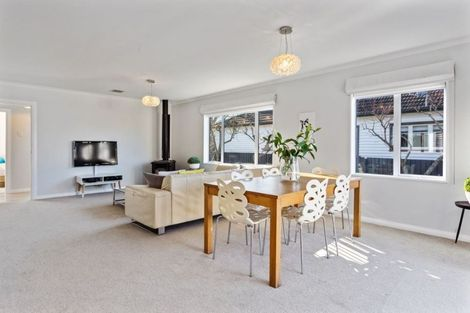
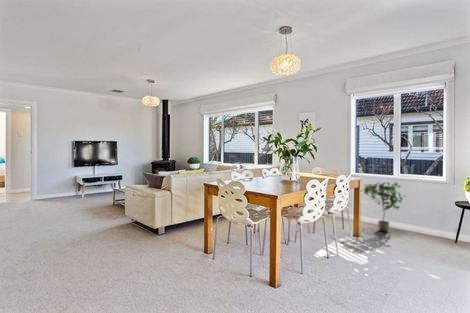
+ potted plant [360,181,407,233]
